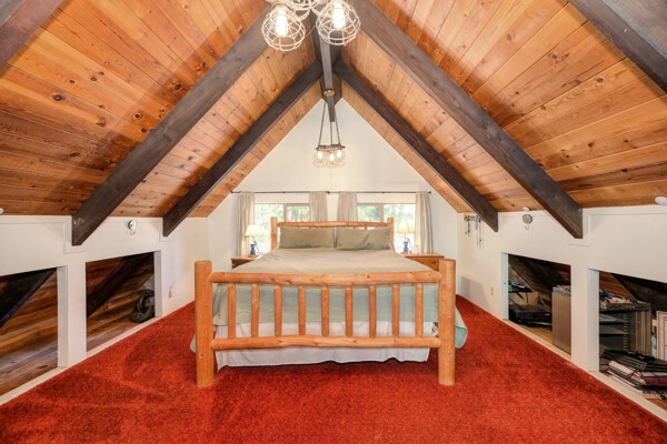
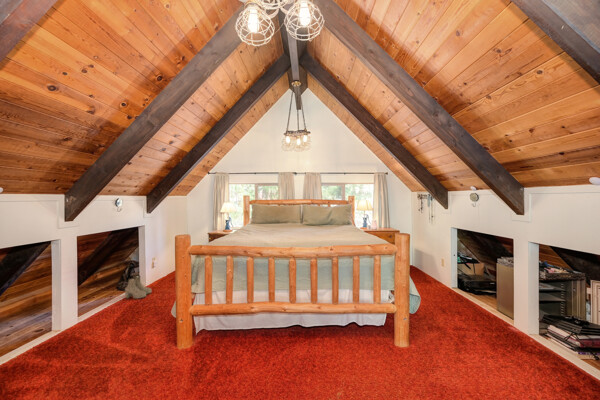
+ boots [124,274,152,300]
